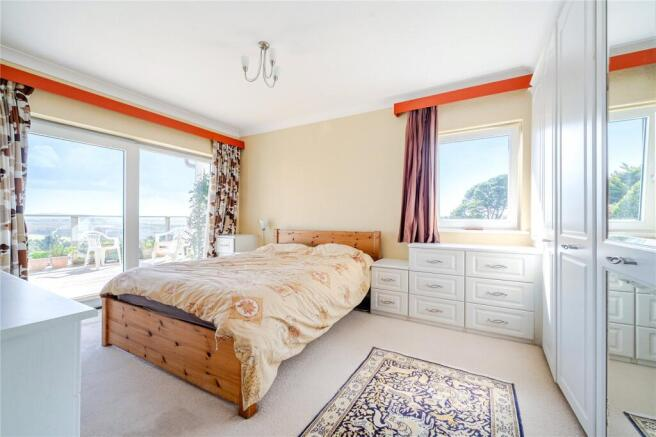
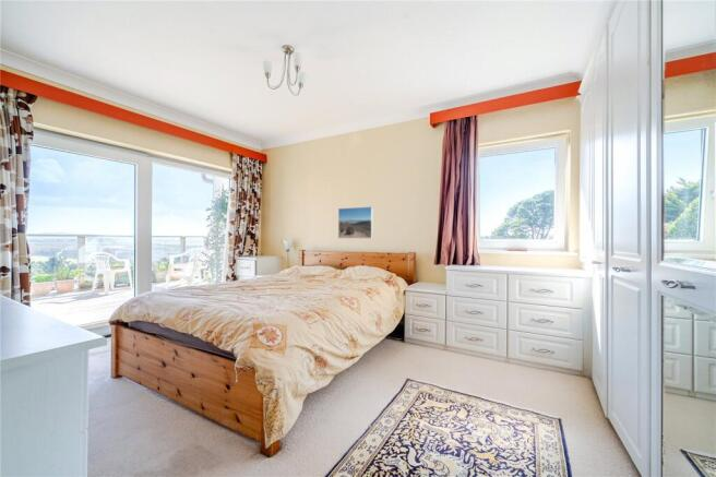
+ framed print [337,205,374,240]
